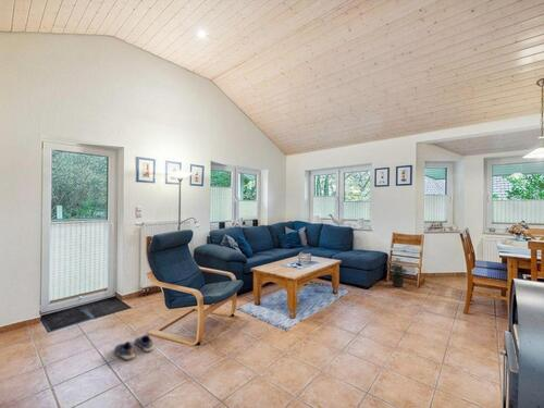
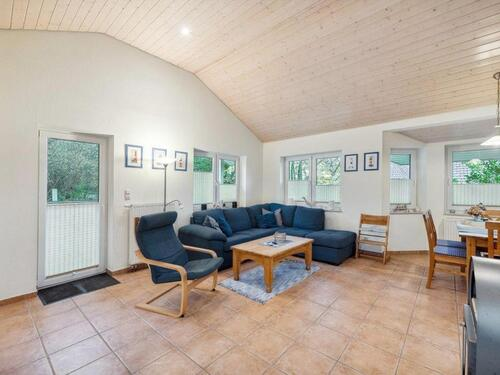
- potted plant [385,262,409,288]
- shoe [113,333,154,361]
